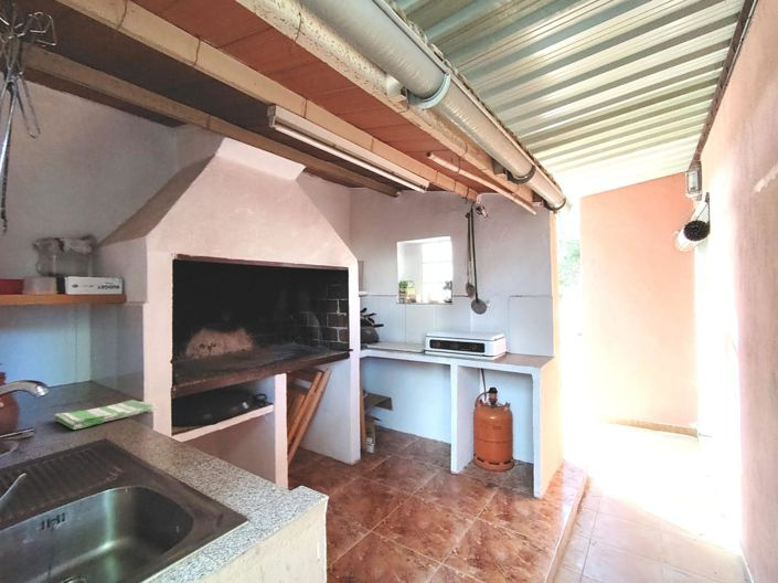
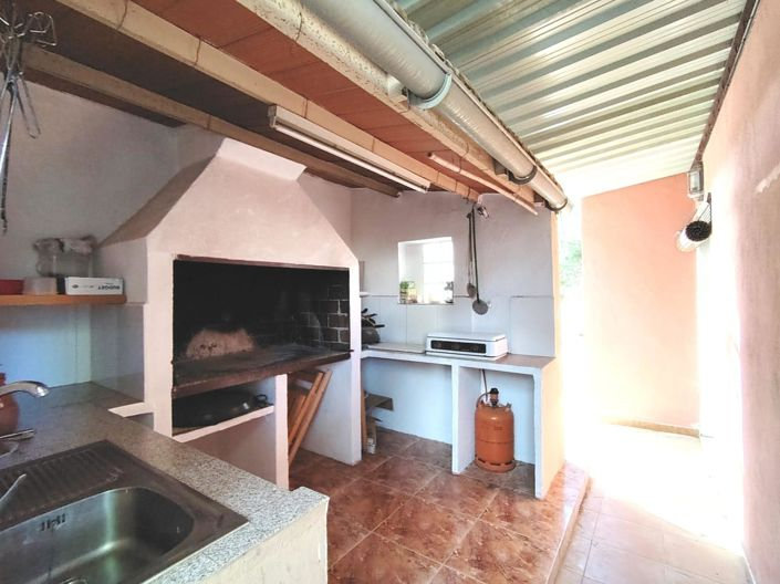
- dish towel [53,399,154,431]
